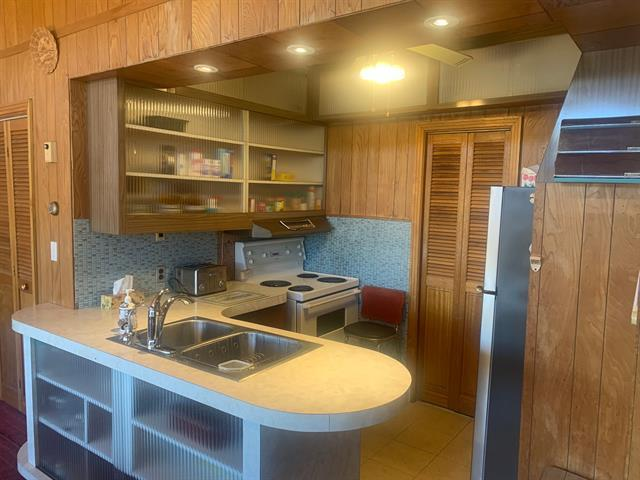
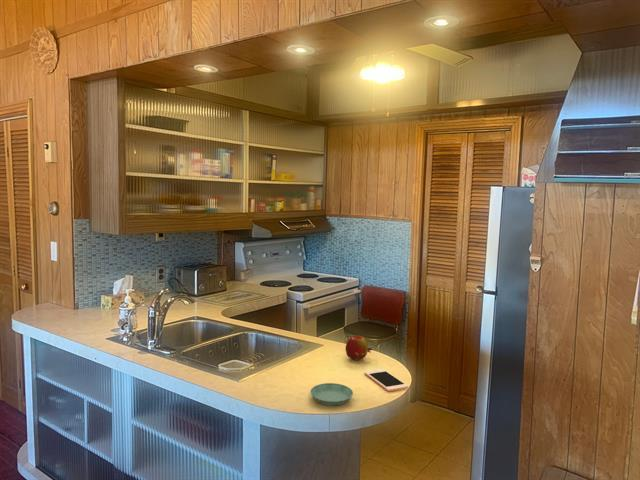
+ fruit [345,335,373,361]
+ cell phone [364,368,409,392]
+ saucer [309,382,354,407]
